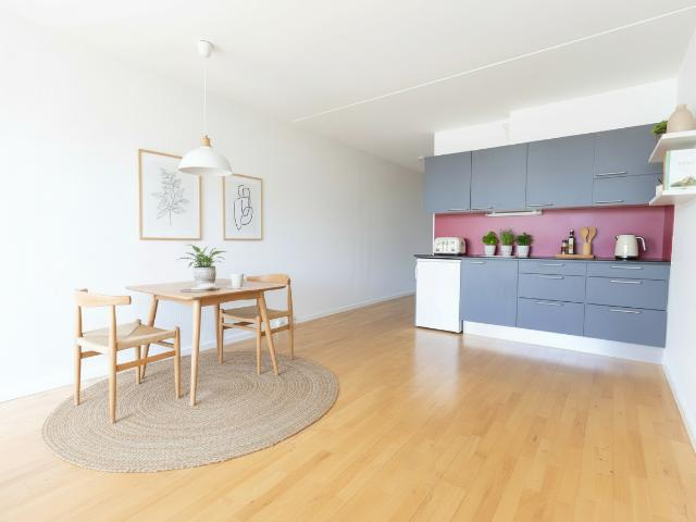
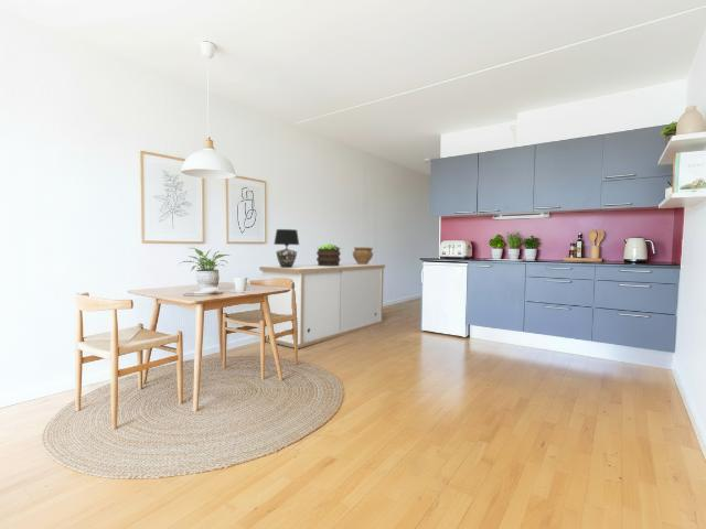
+ storage cabinet [258,262,386,349]
+ potted plant [315,244,342,267]
+ ceramic pot [352,246,374,264]
+ table lamp [272,228,300,268]
